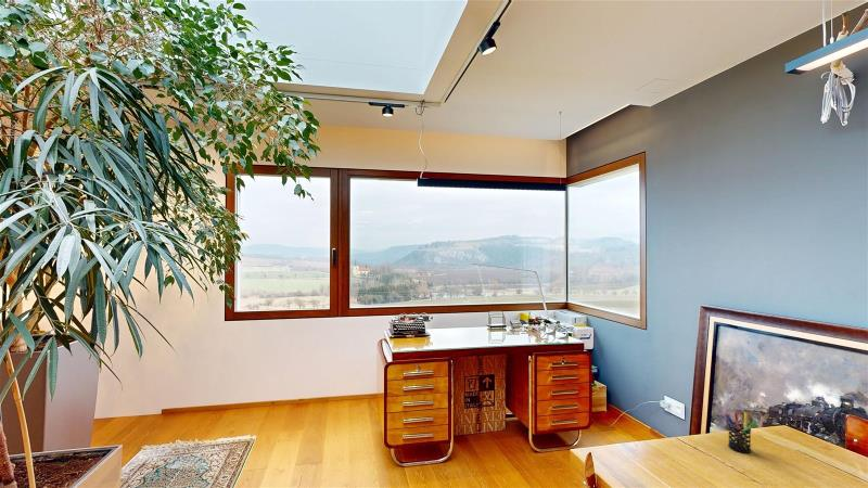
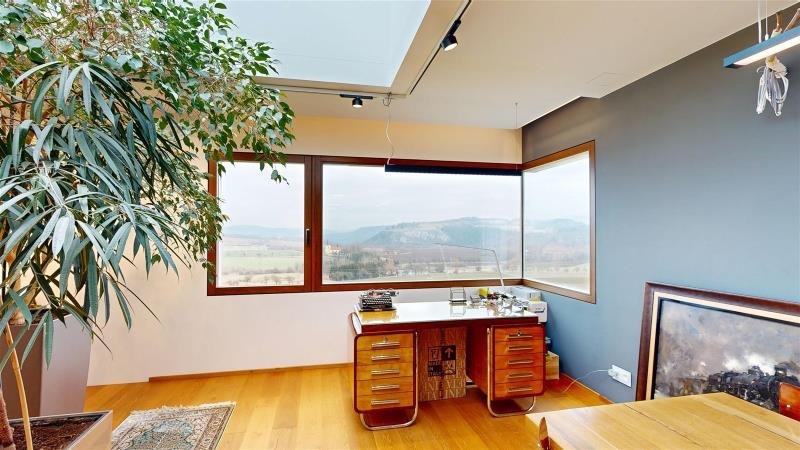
- pen holder [724,411,757,454]
